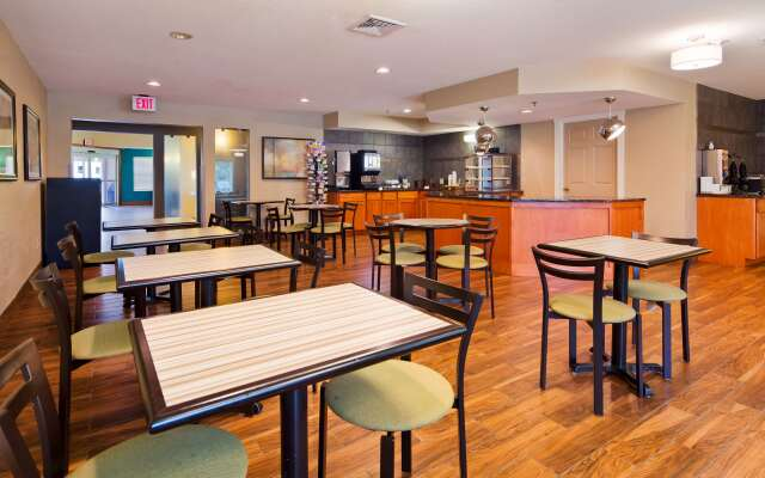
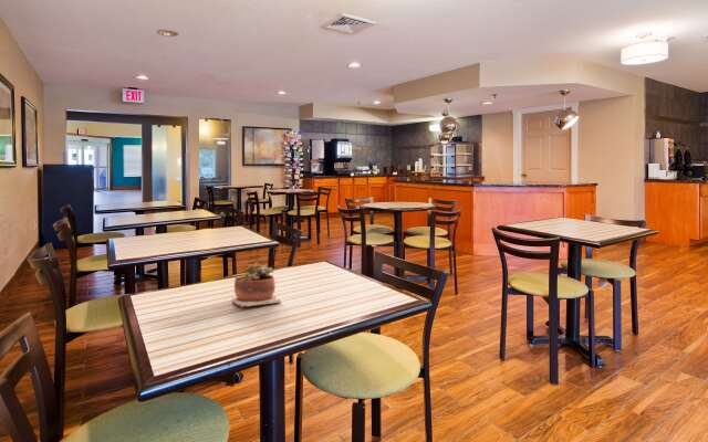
+ succulent plant [230,262,282,308]
